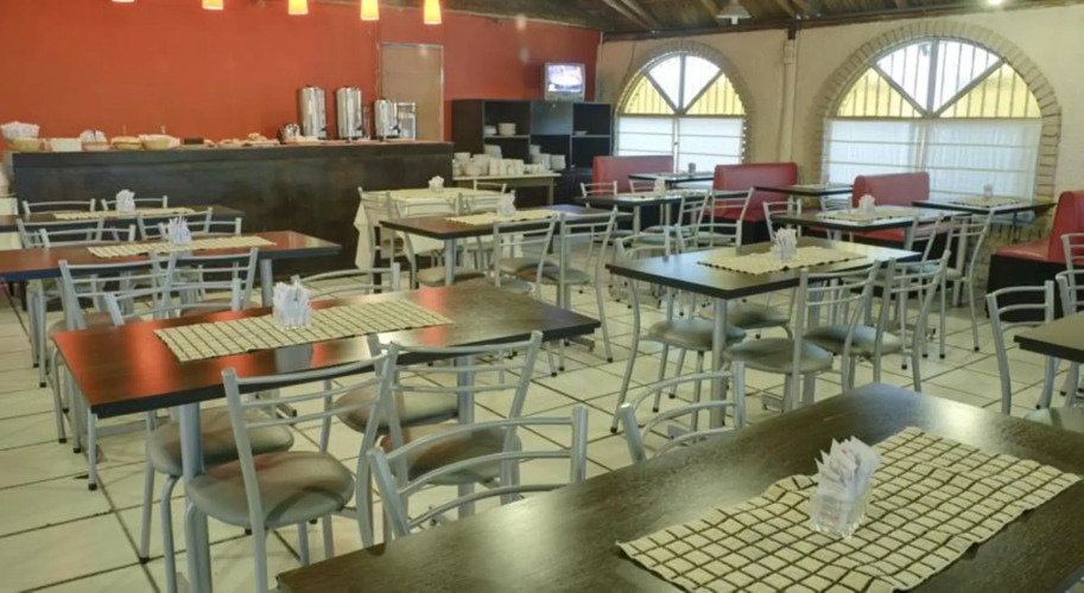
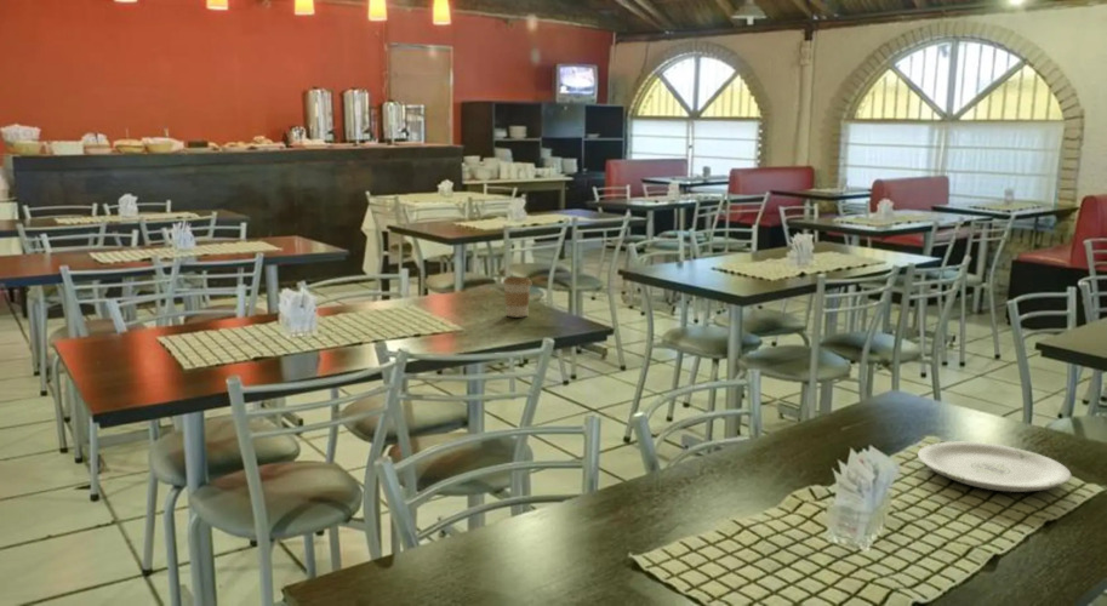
+ coffee cup [502,275,532,318]
+ plate [917,441,1072,493]
